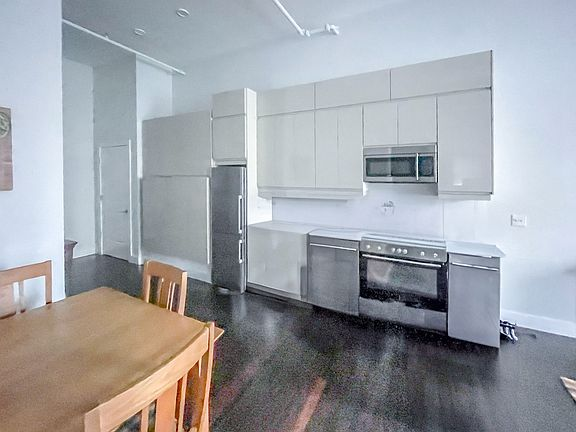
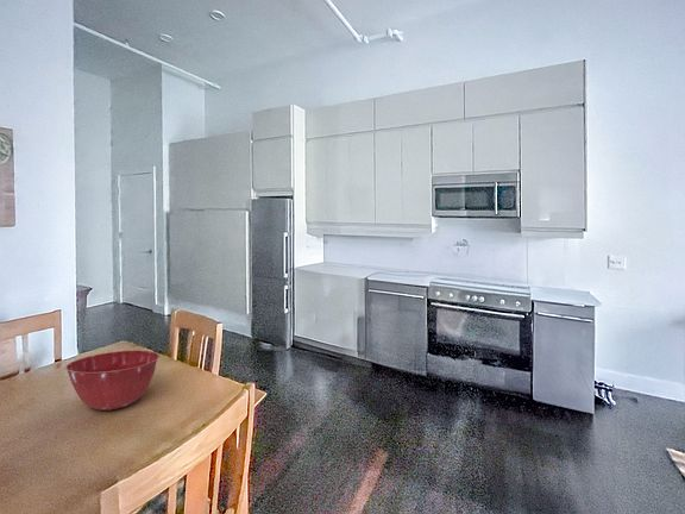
+ mixing bowl [64,350,161,412]
